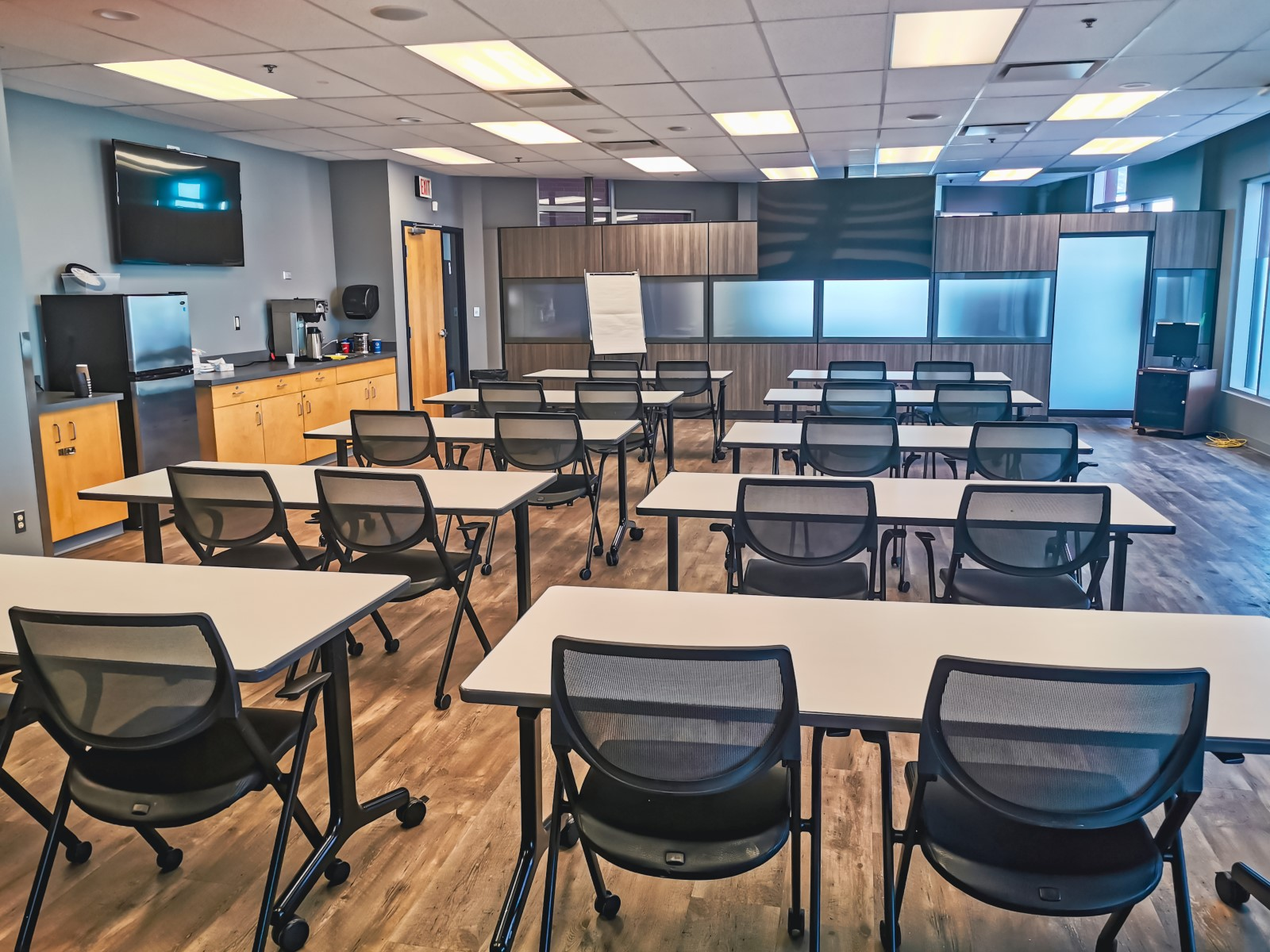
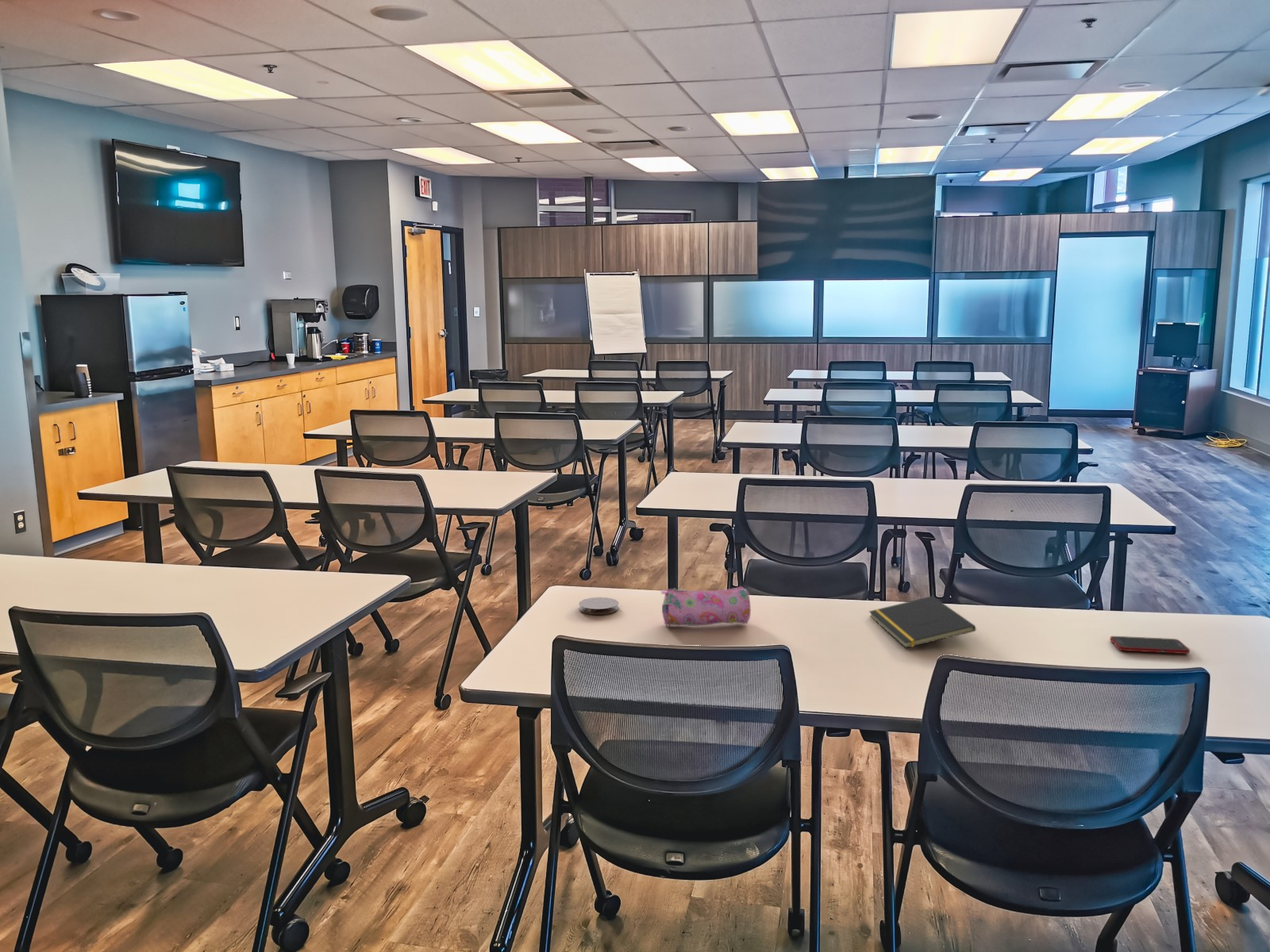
+ coaster [579,597,619,615]
+ pencil case [660,585,752,627]
+ cell phone [1109,635,1191,655]
+ notepad [868,595,976,649]
